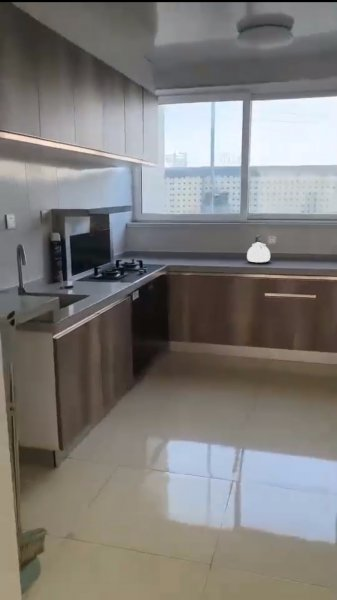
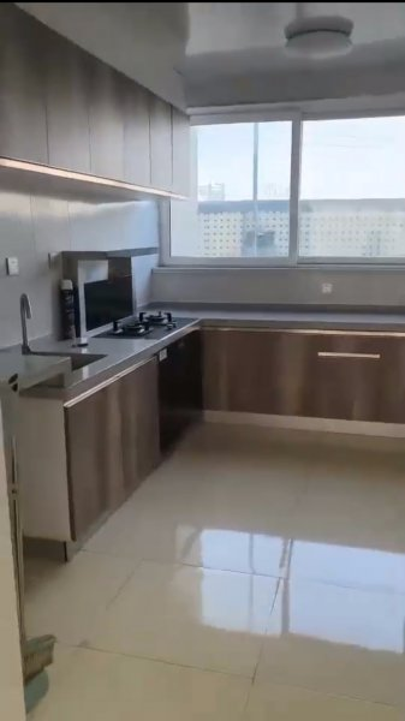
- kettle [246,234,271,264]
